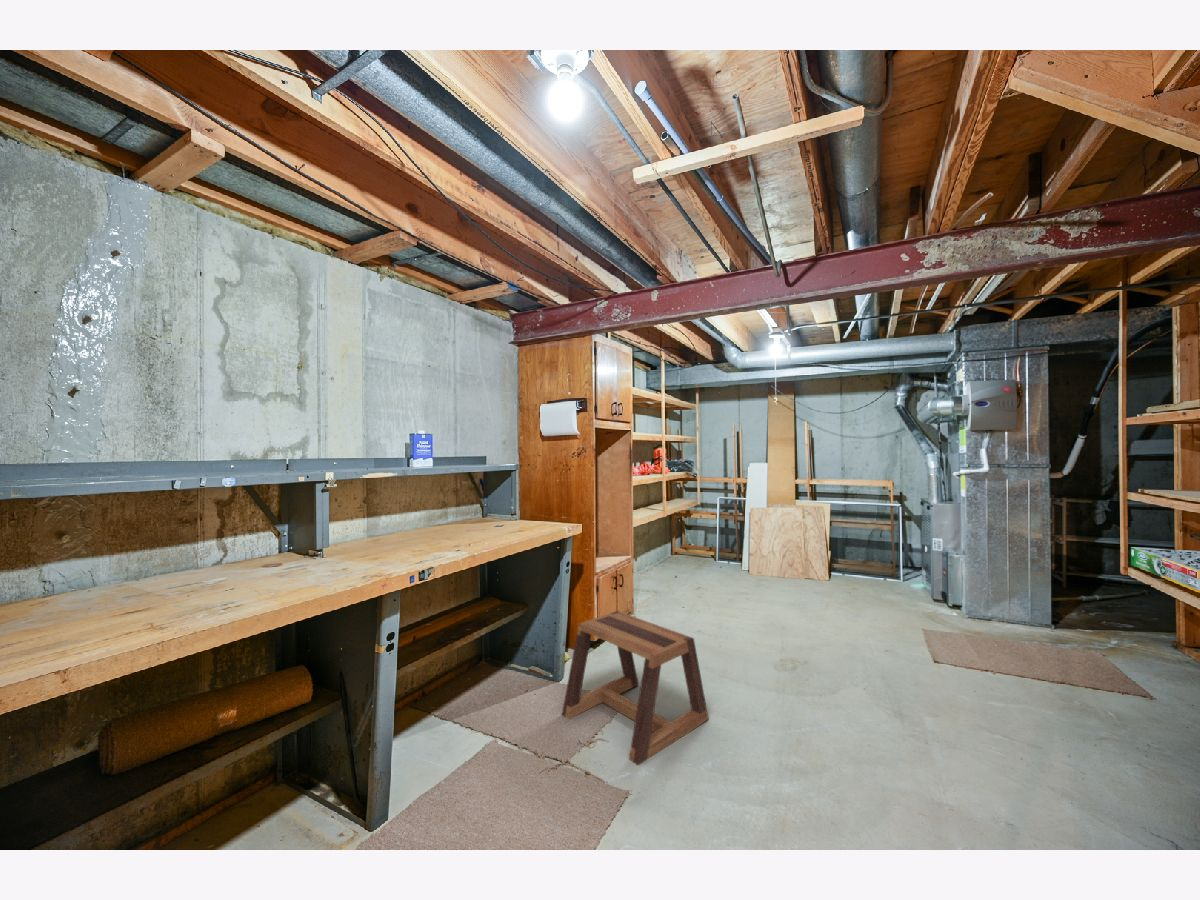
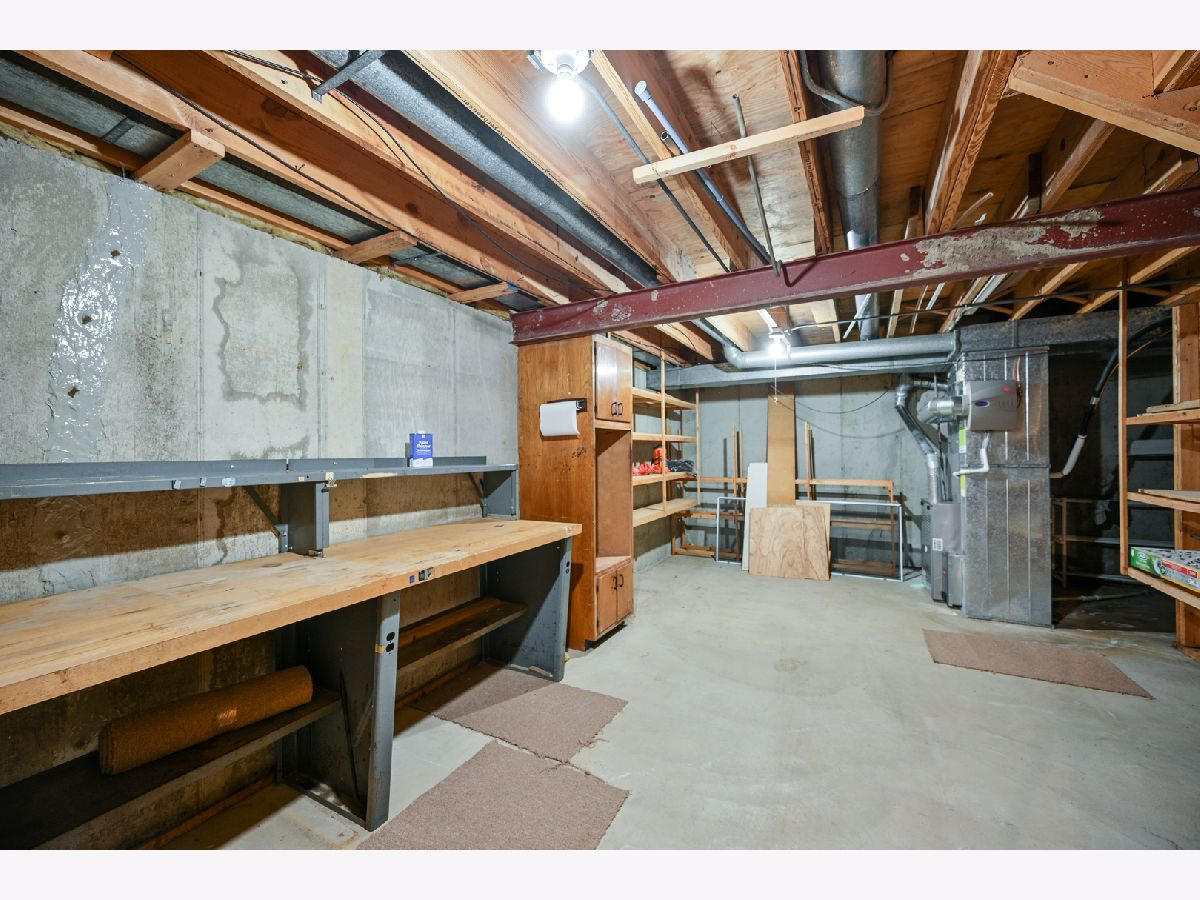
- stool [561,610,710,766]
